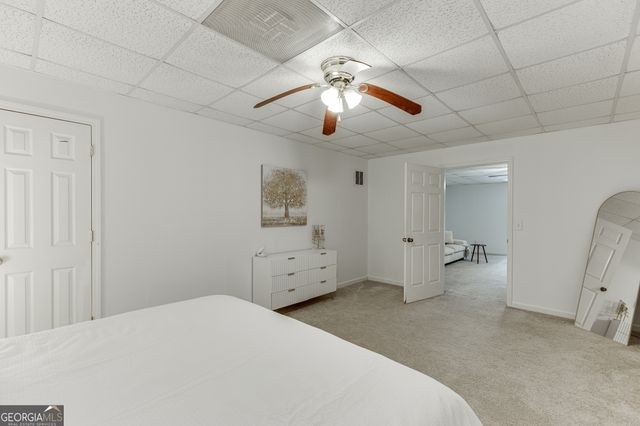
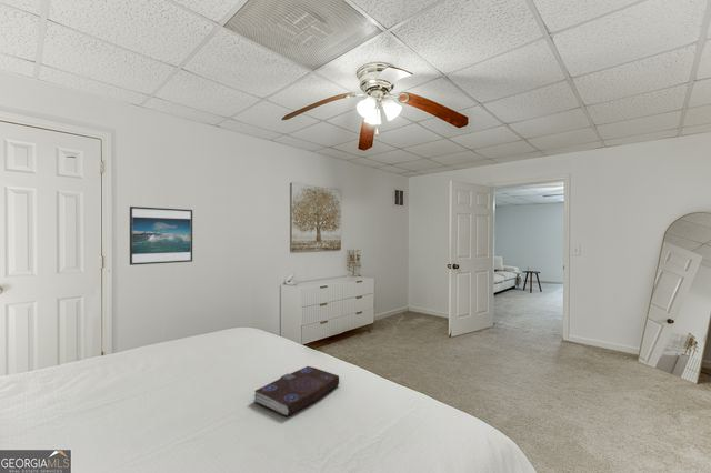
+ book [252,365,340,417]
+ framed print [129,205,193,266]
